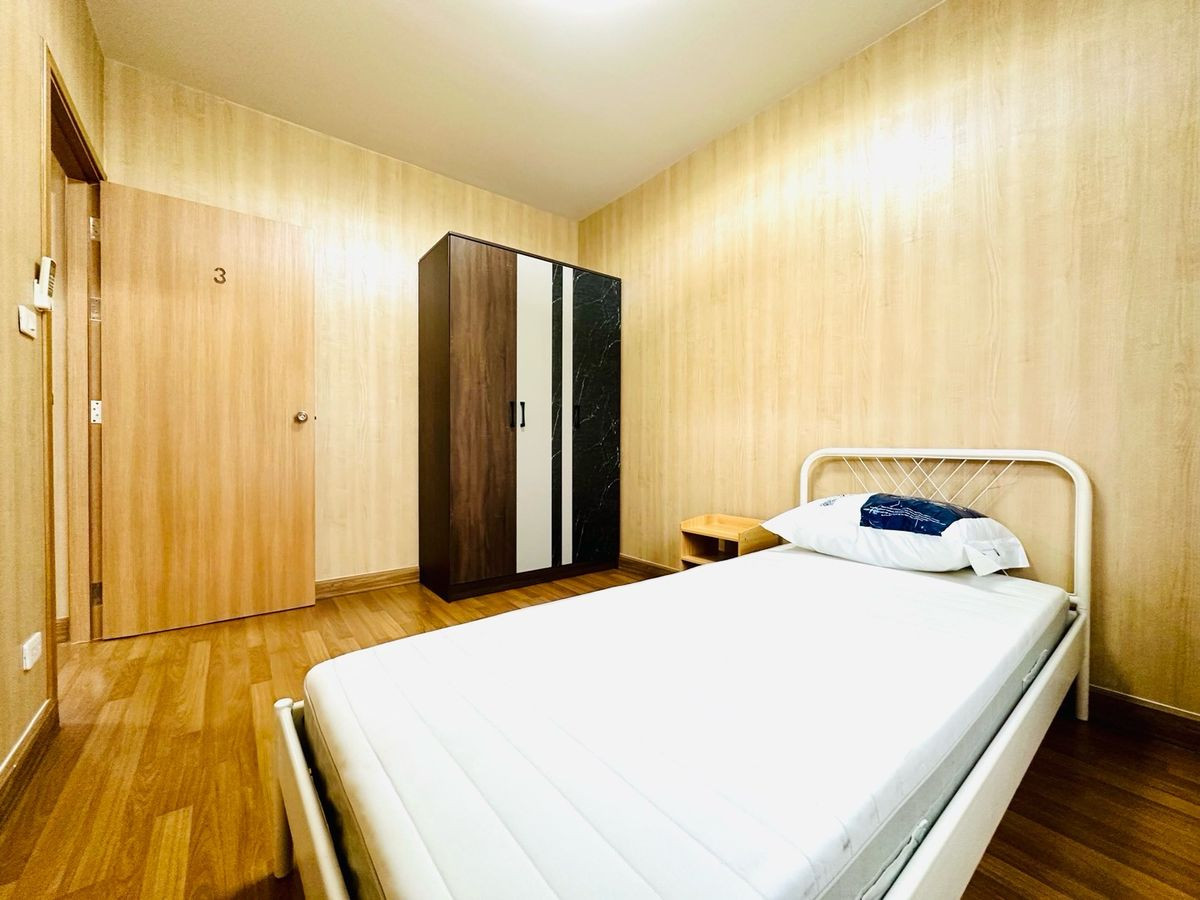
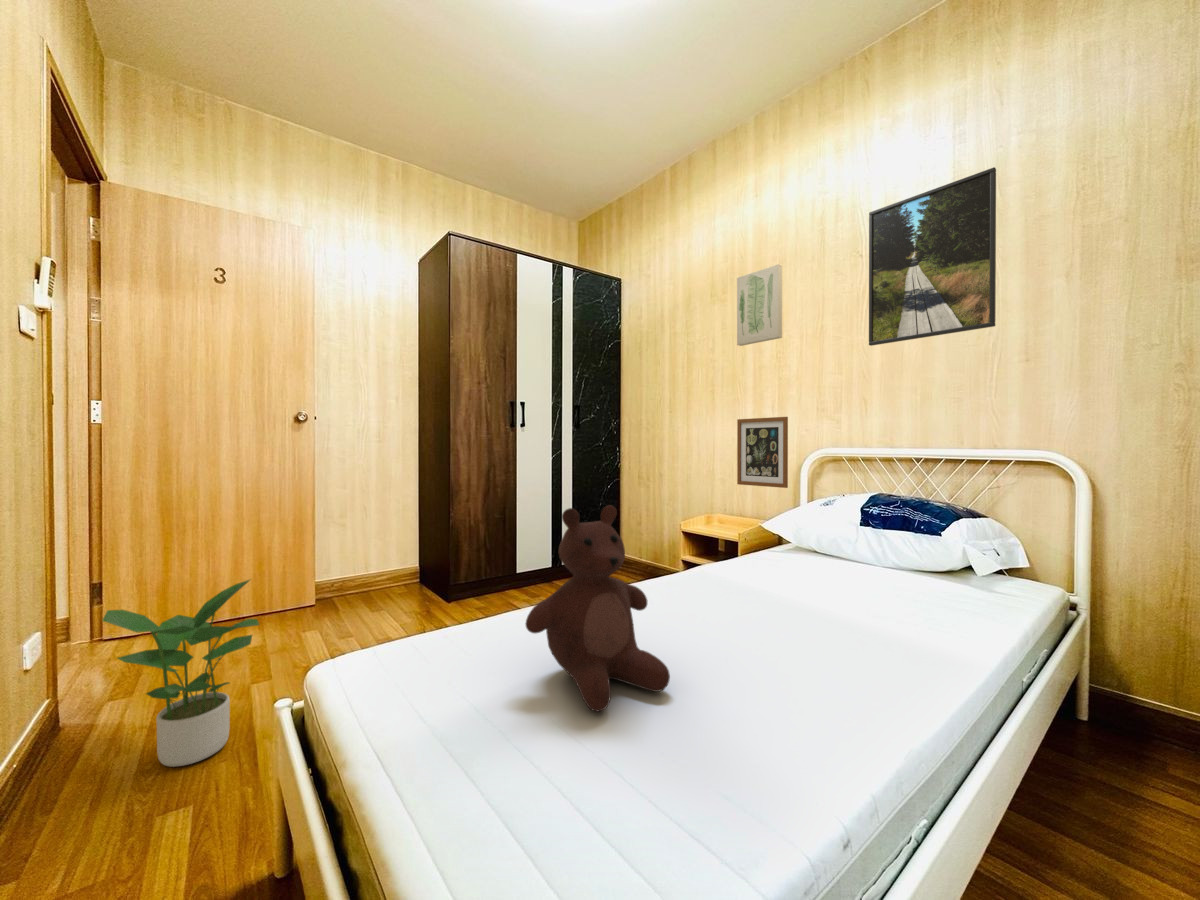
+ wall art [736,263,783,347]
+ teddy bear [524,504,671,713]
+ wall art [736,416,789,489]
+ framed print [868,166,997,347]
+ potted plant [101,578,260,768]
